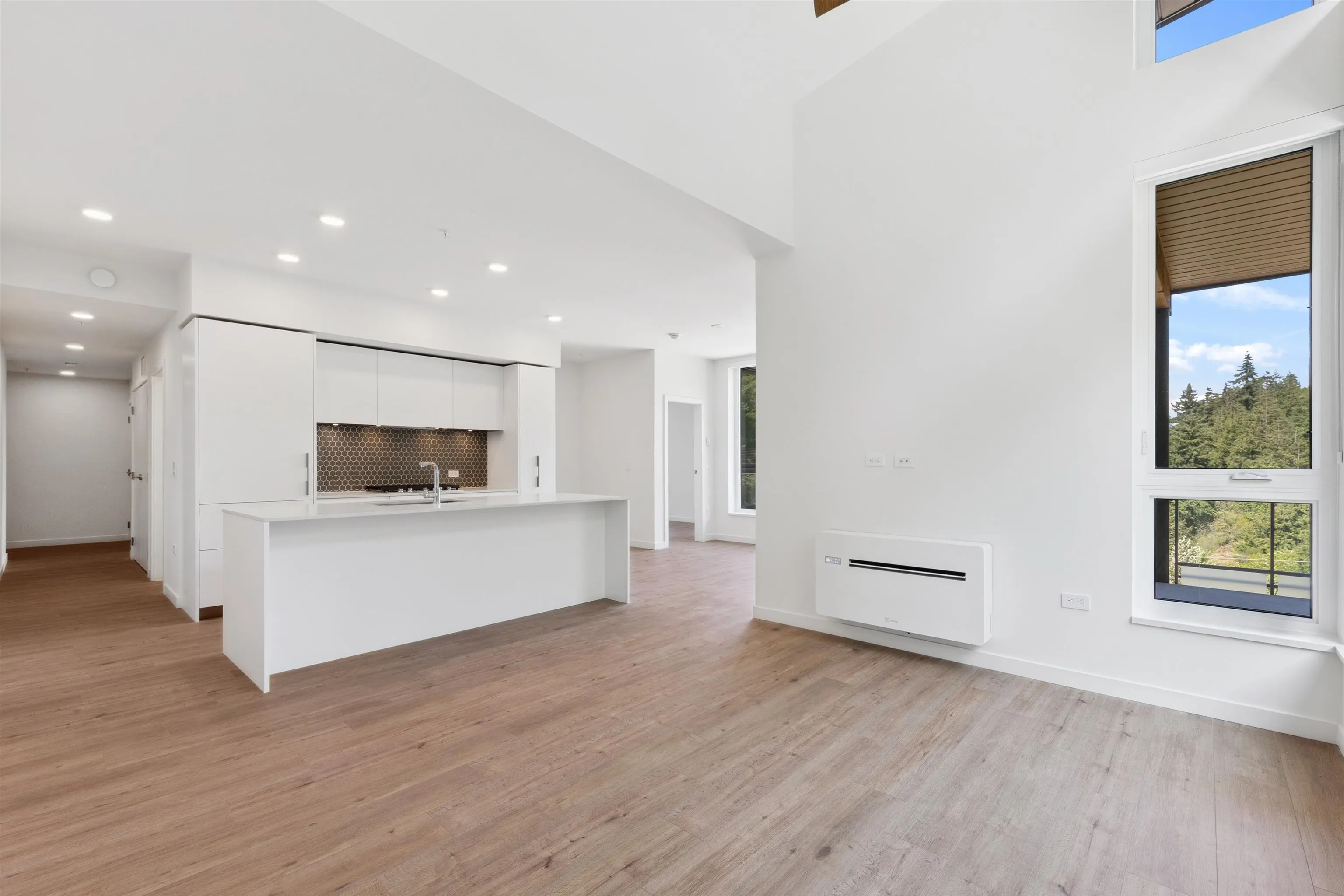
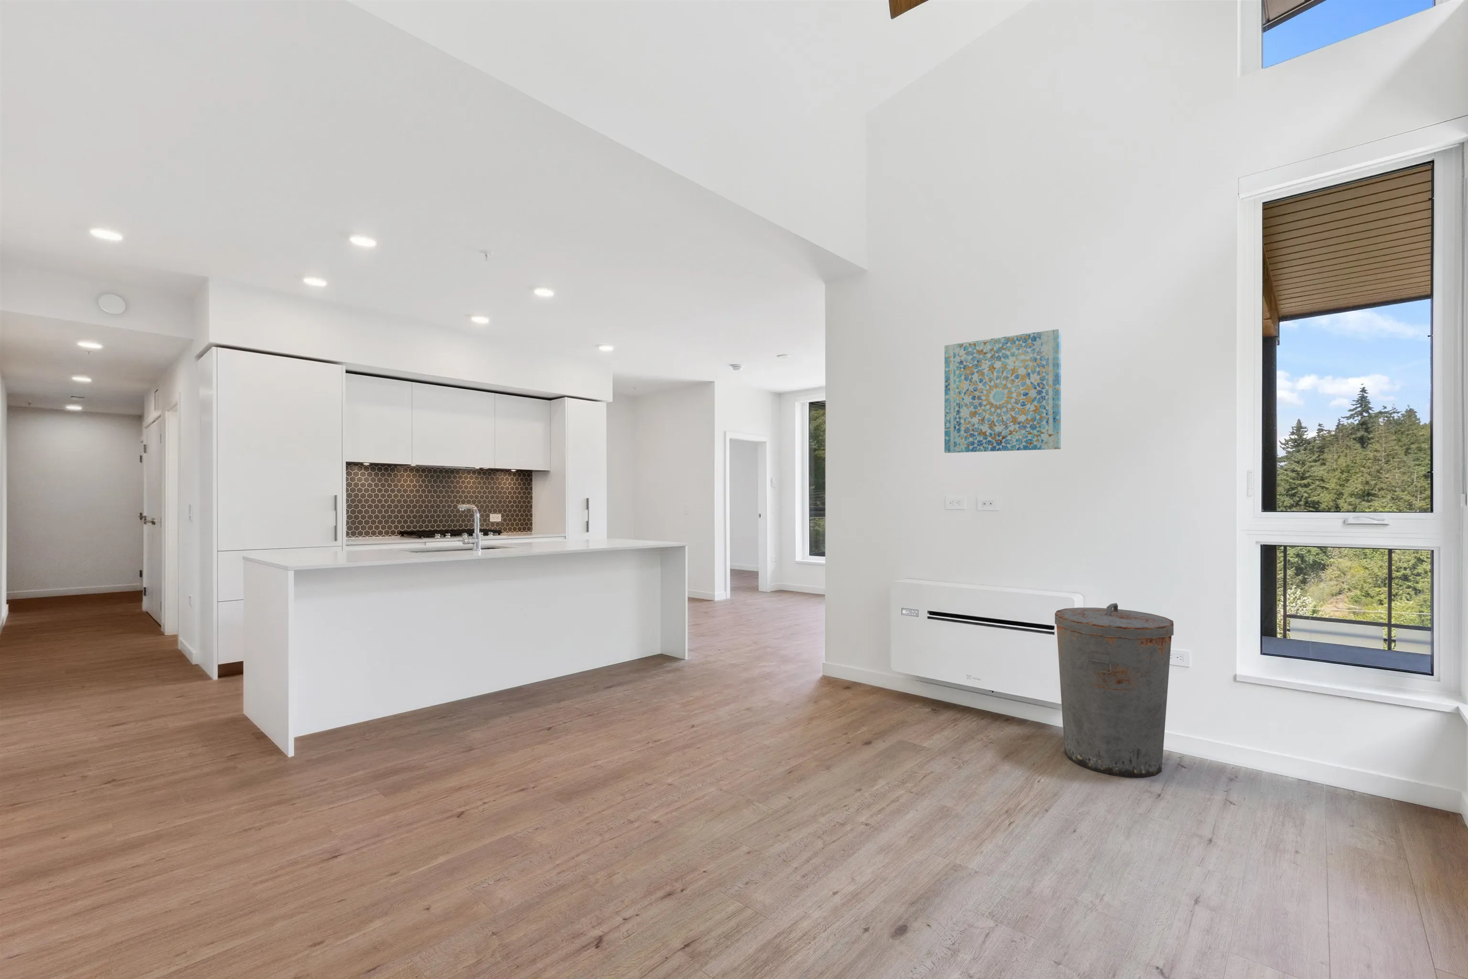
+ wall art [944,329,1062,453]
+ trash can [1054,603,1174,778]
